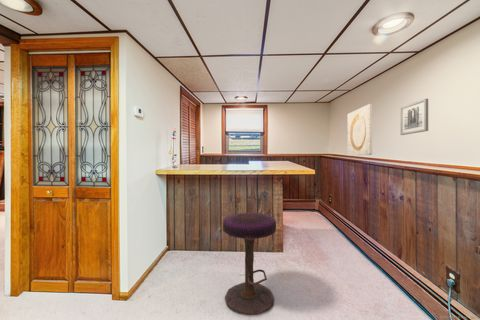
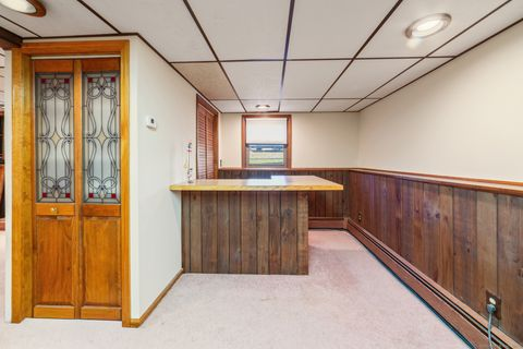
- stool [222,212,277,316]
- wall art [399,98,429,136]
- wall art [346,103,373,157]
